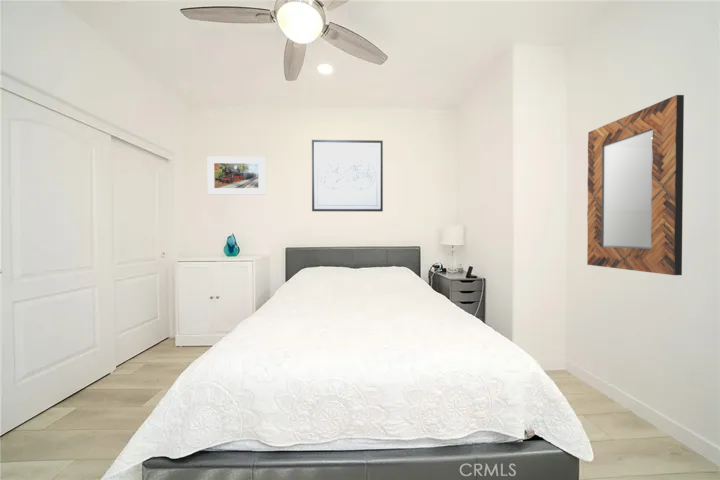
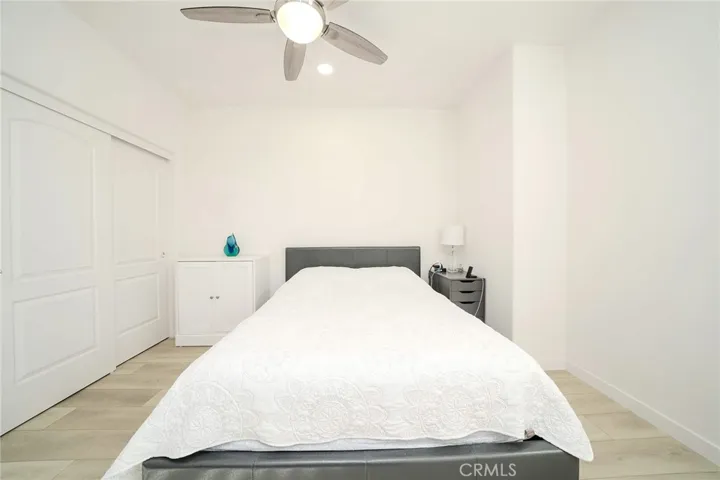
- wall art [311,139,384,213]
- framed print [207,156,266,196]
- home mirror [586,94,685,276]
